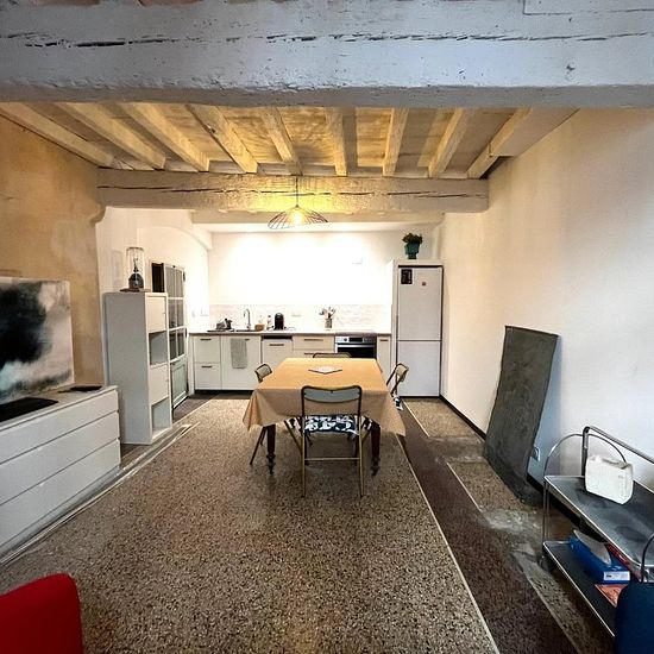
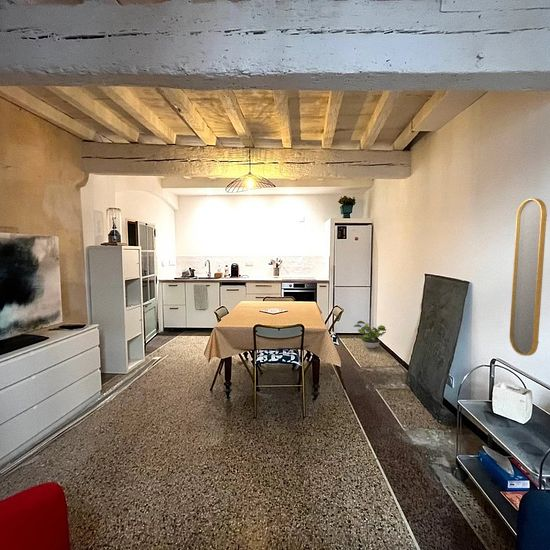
+ home mirror [509,198,548,357]
+ potted plant [353,320,387,349]
